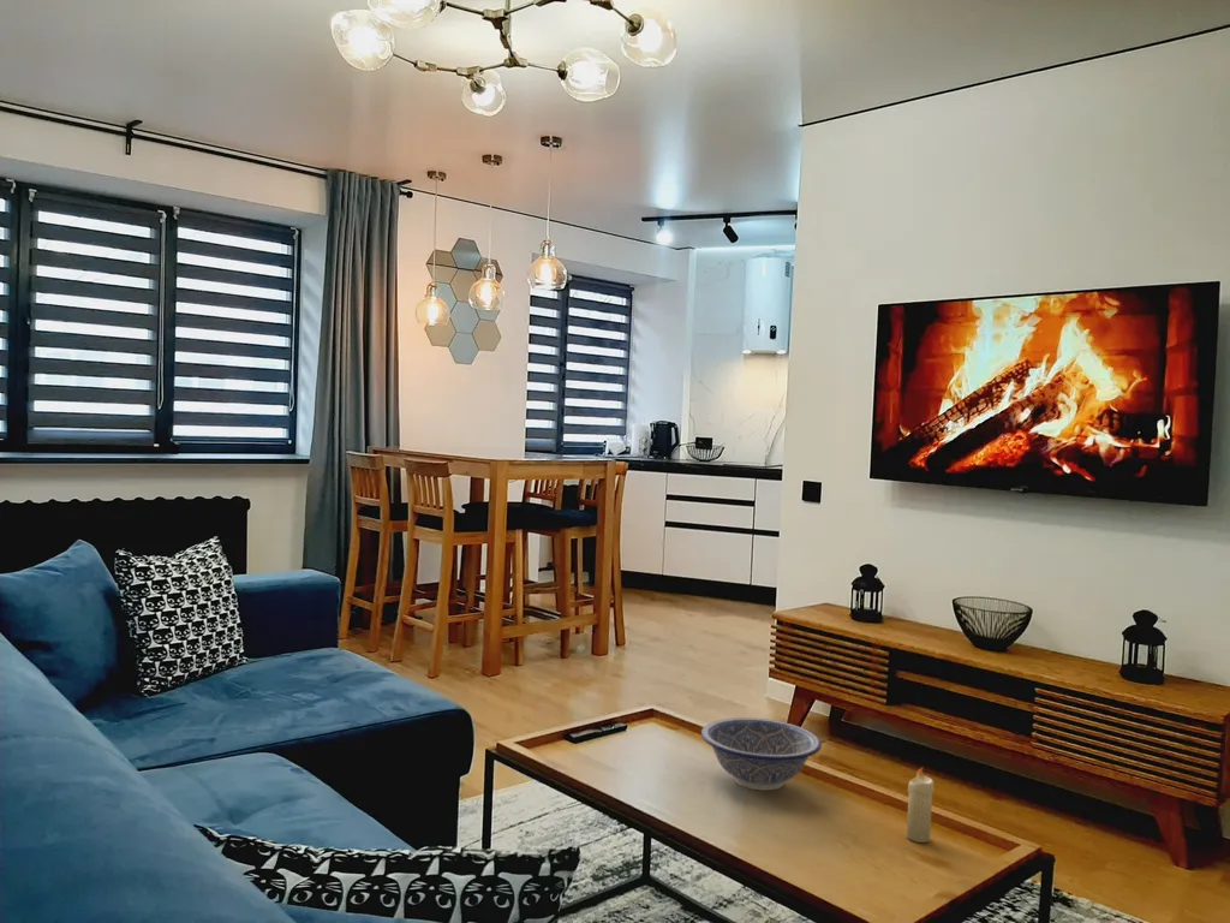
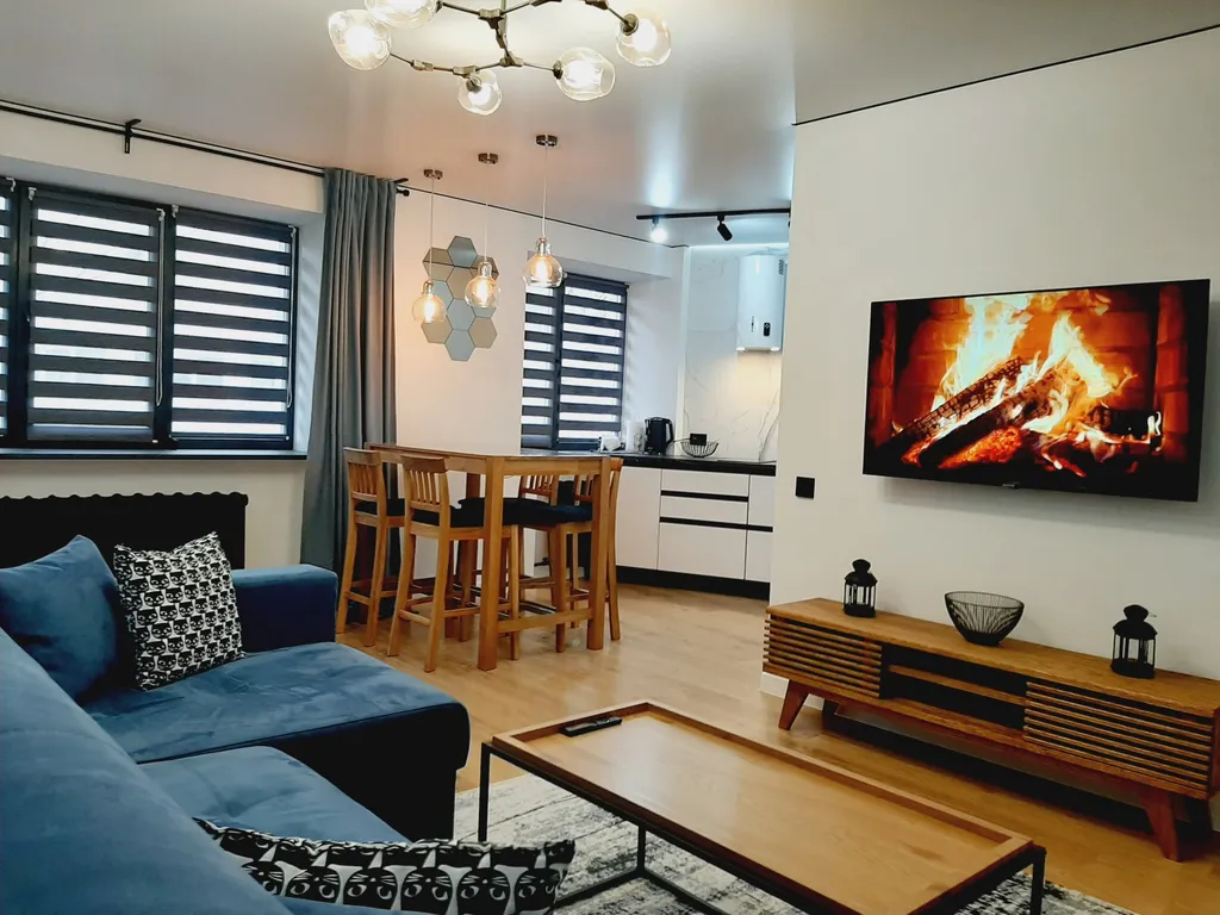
- decorative bowl [700,716,823,792]
- candle [906,766,936,844]
